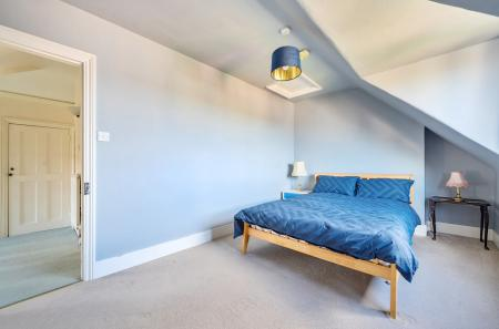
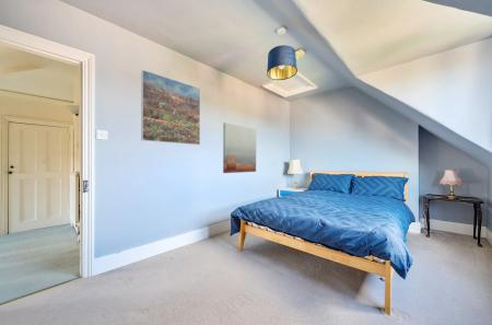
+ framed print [140,69,201,146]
+ wall art [222,121,257,174]
